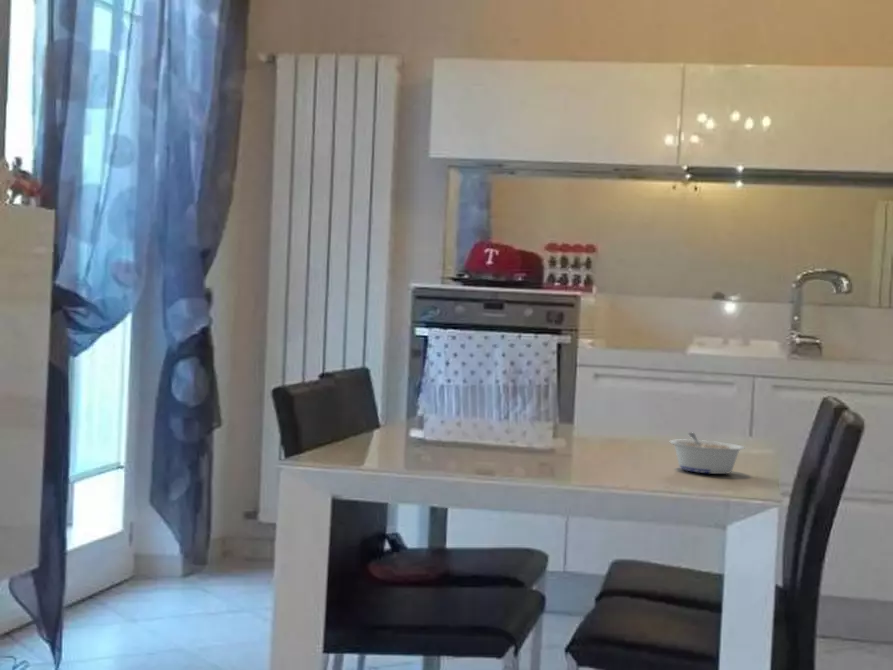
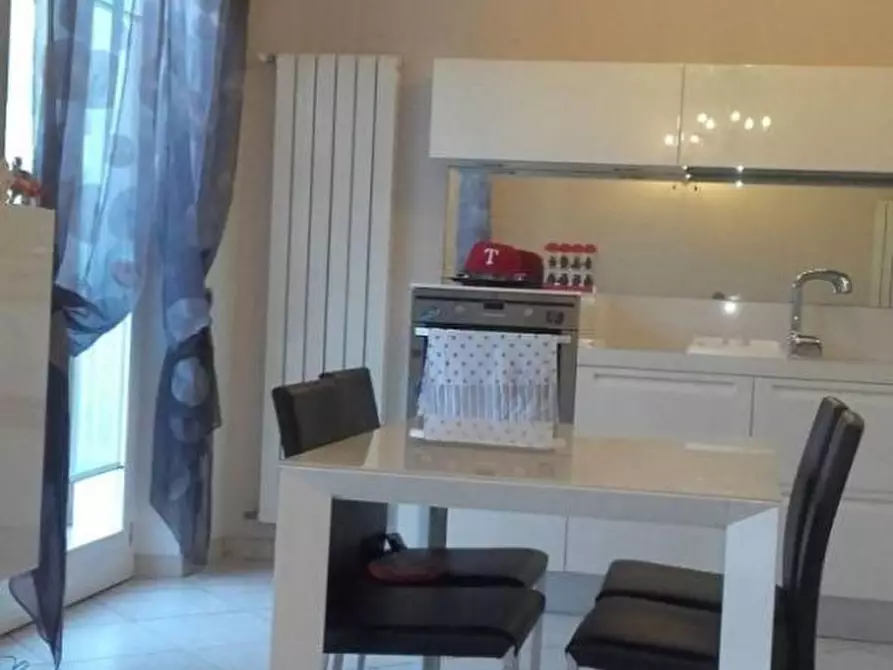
- legume [669,432,745,475]
